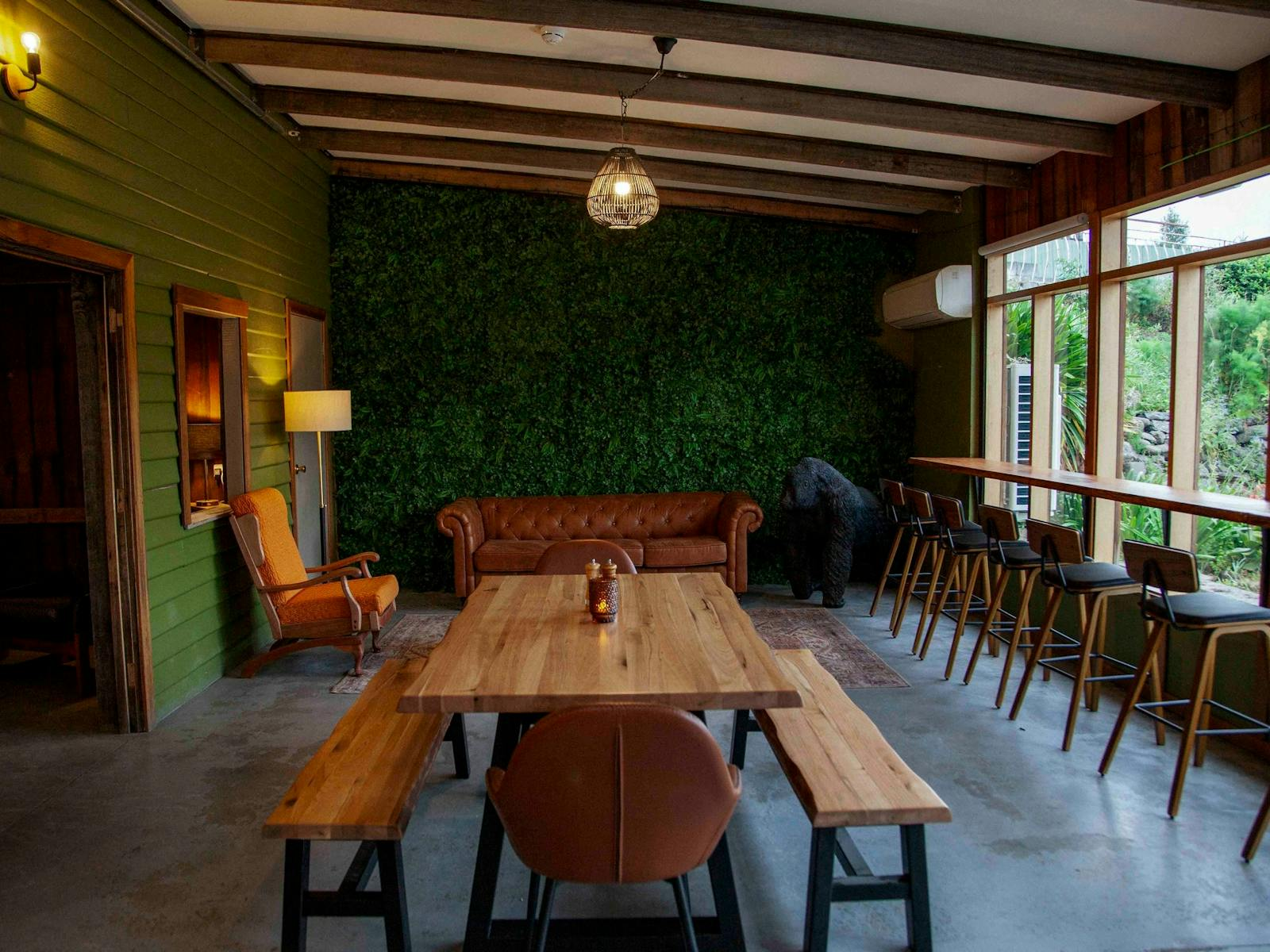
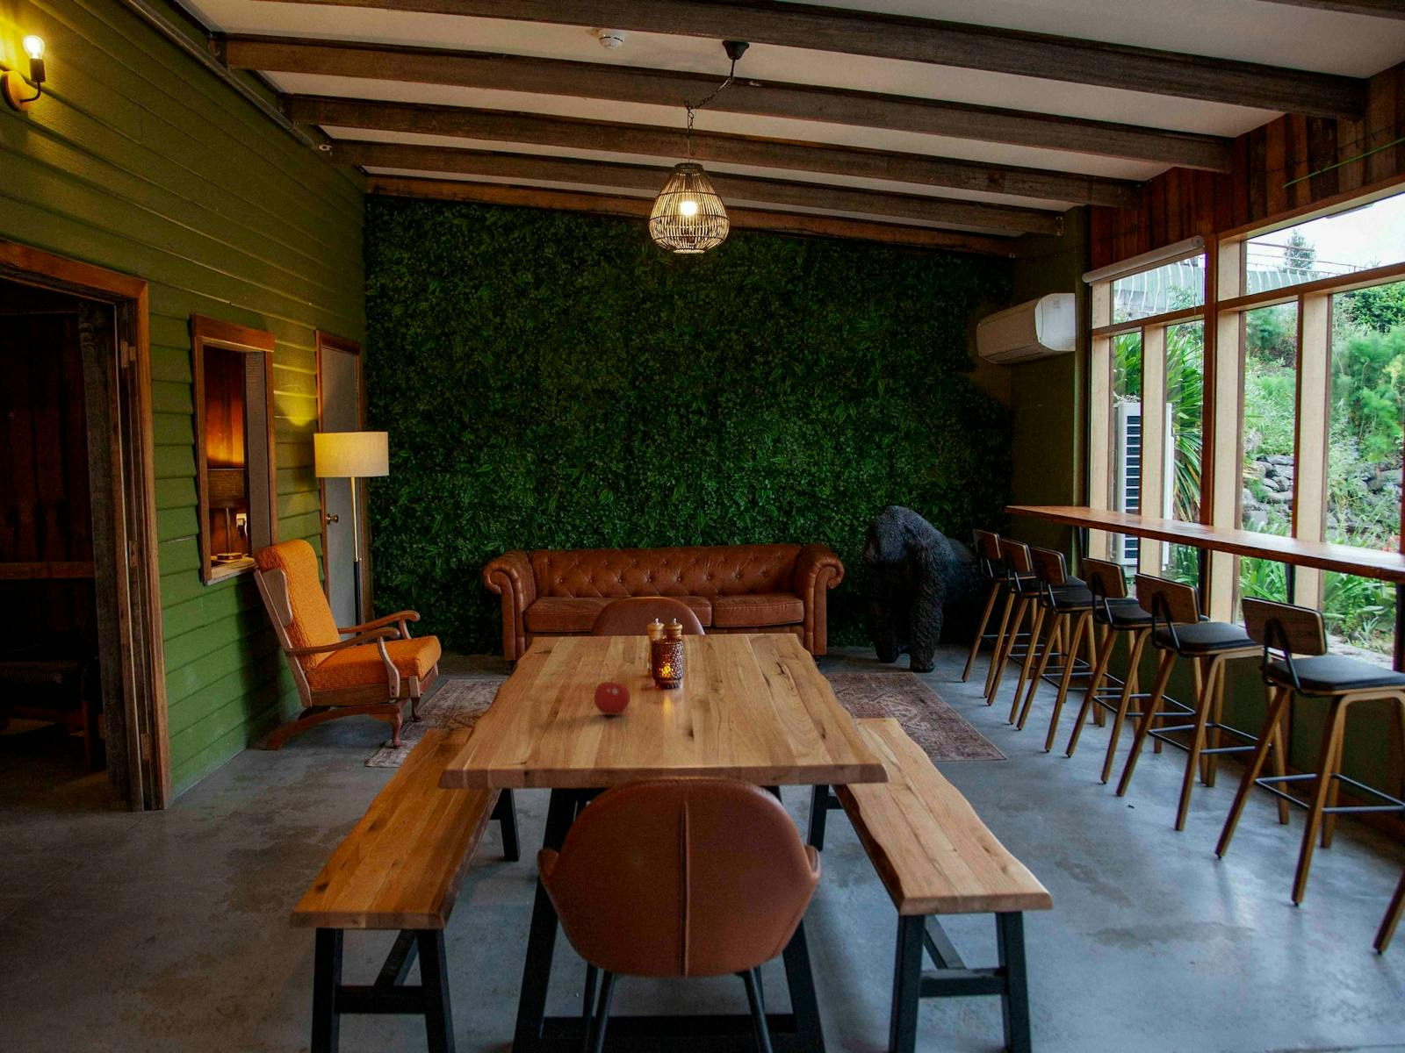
+ fruit [593,677,632,716]
